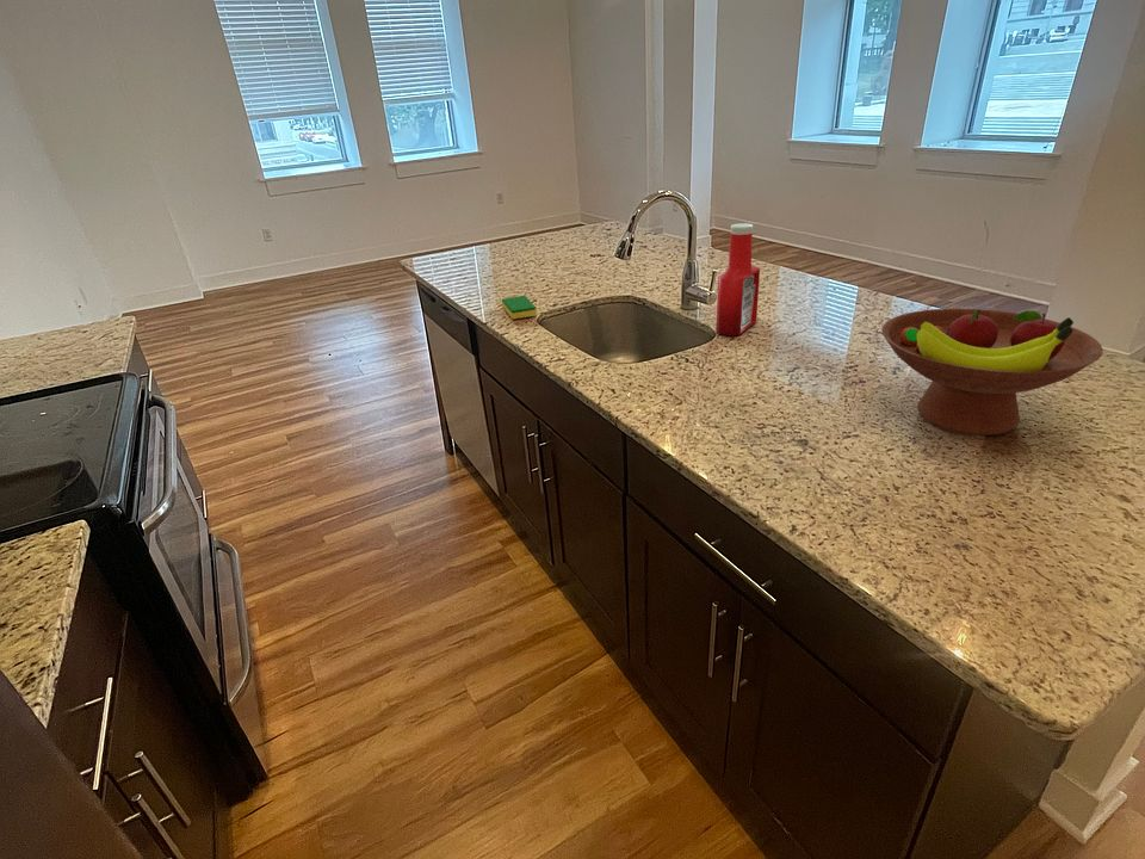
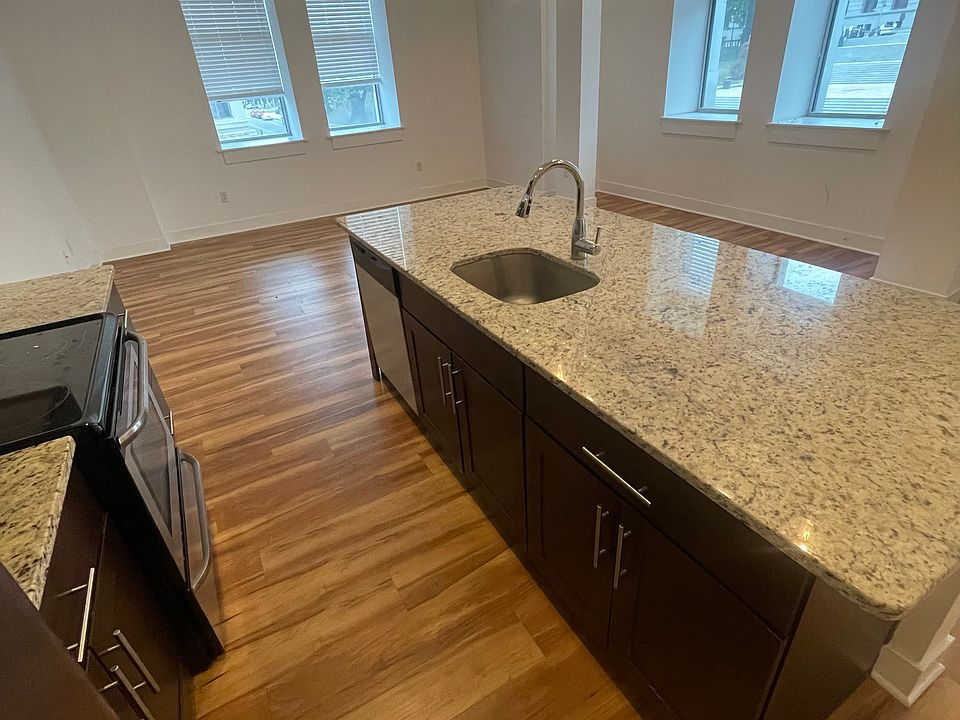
- fruit bowl [880,308,1104,437]
- dish sponge [501,295,538,320]
- soap bottle [714,223,761,338]
